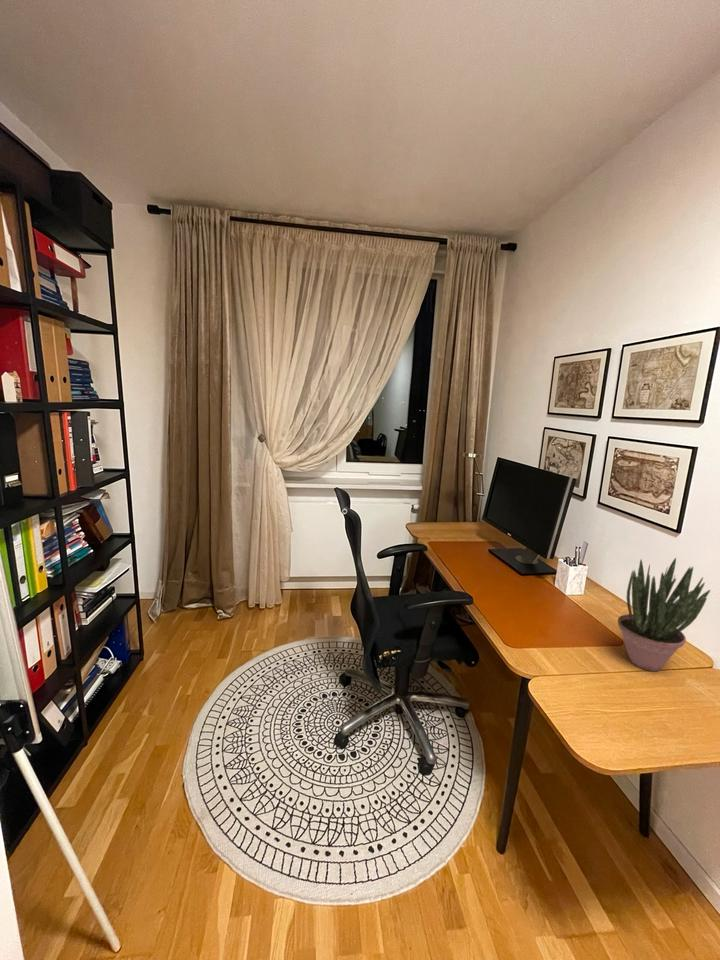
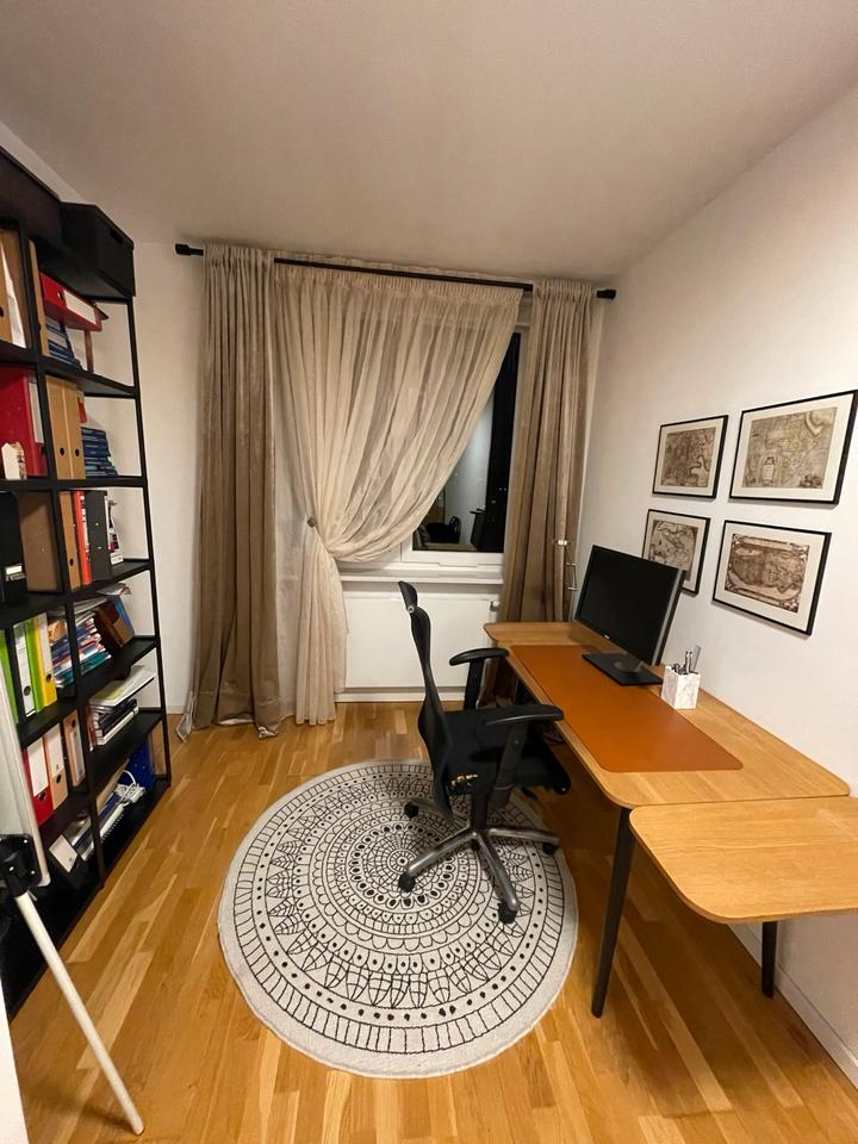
- potted plant [617,557,711,672]
